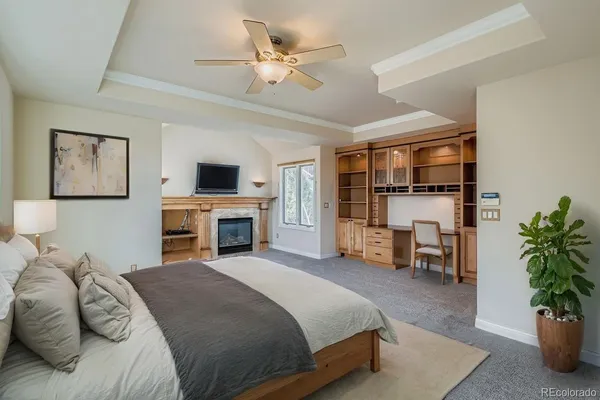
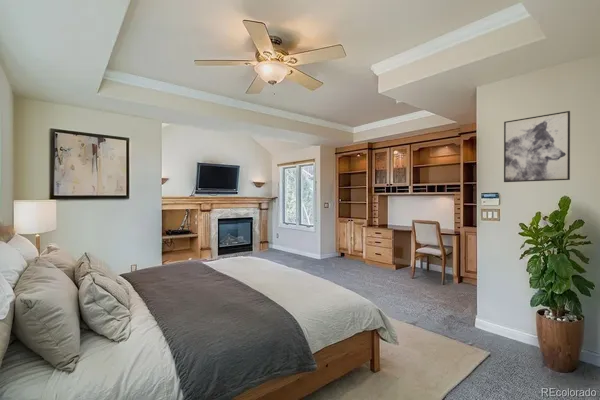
+ wall art [503,110,571,183]
